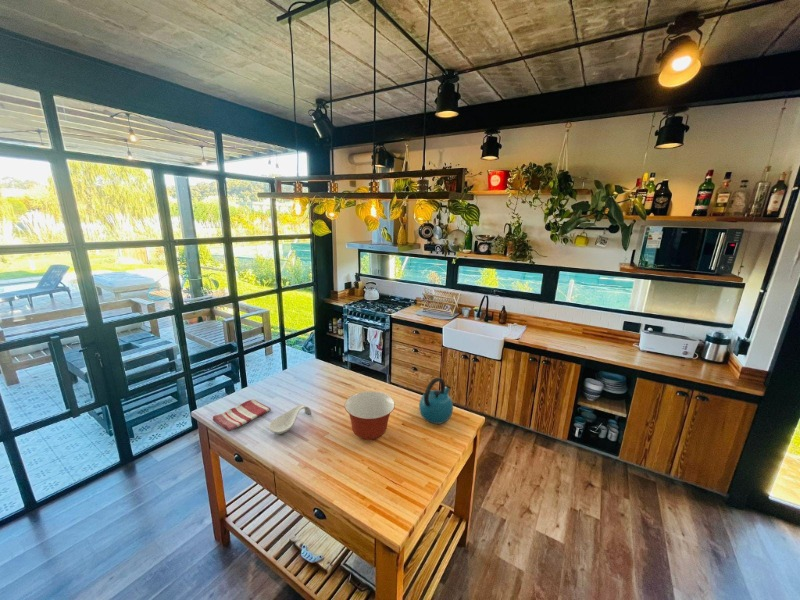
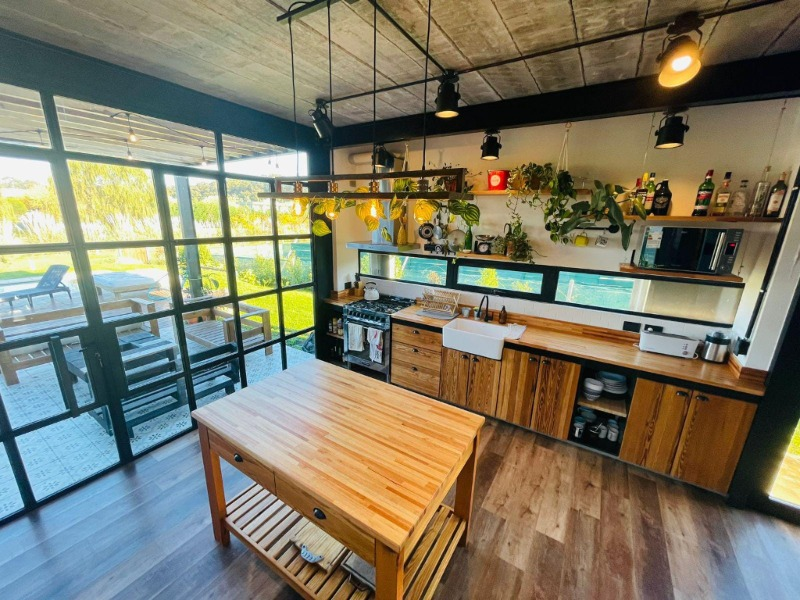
- dish towel [212,398,272,432]
- spoon rest [268,404,312,435]
- mixing bowl [344,390,396,441]
- kettle [418,376,454,425]
